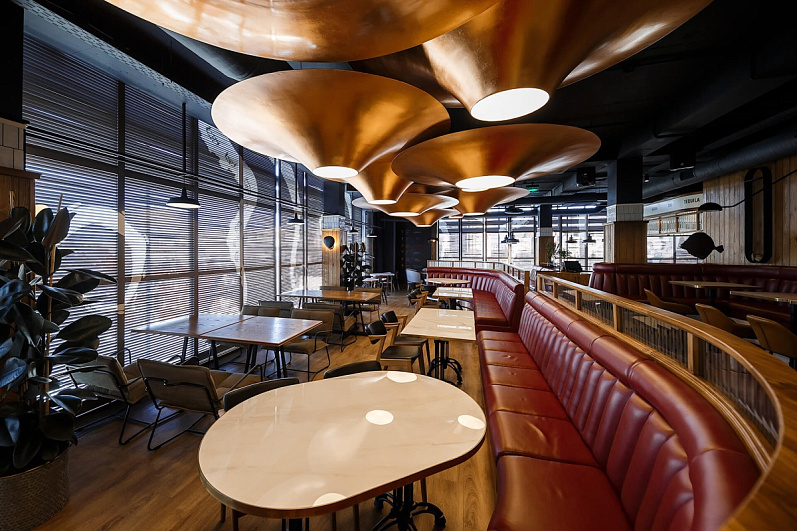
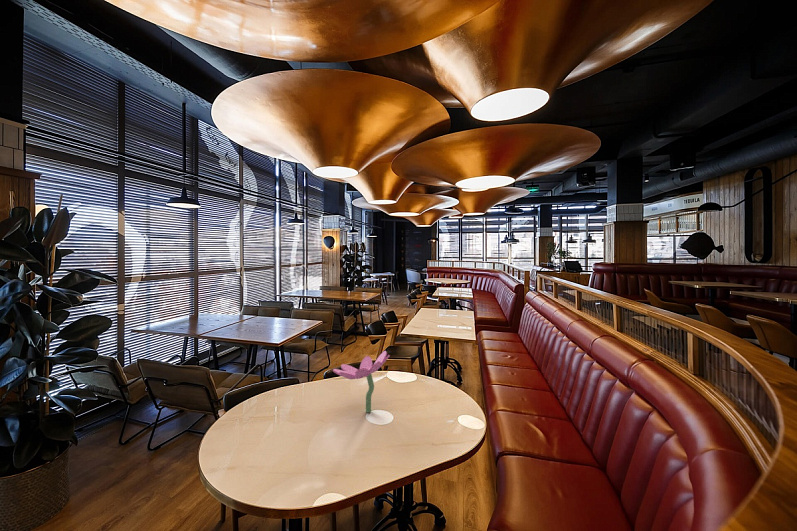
+ flower [332,350,391,414]
